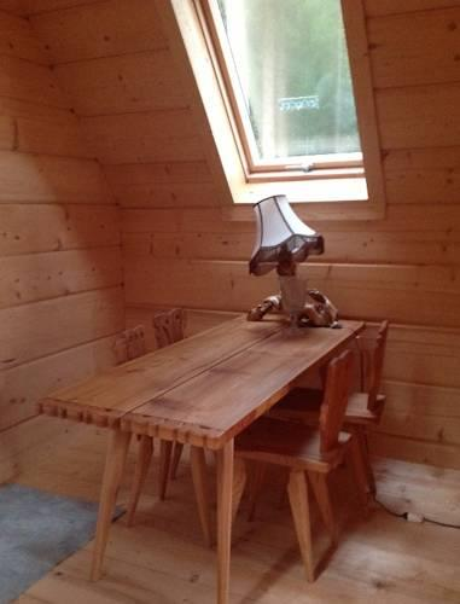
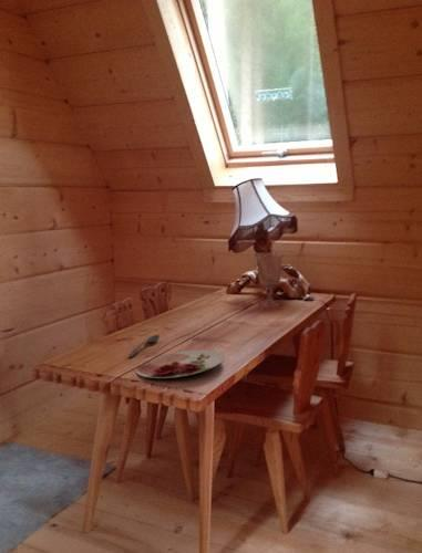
+ soupspoon [127,334,161,358]
+ plate [135,348,226,379]
